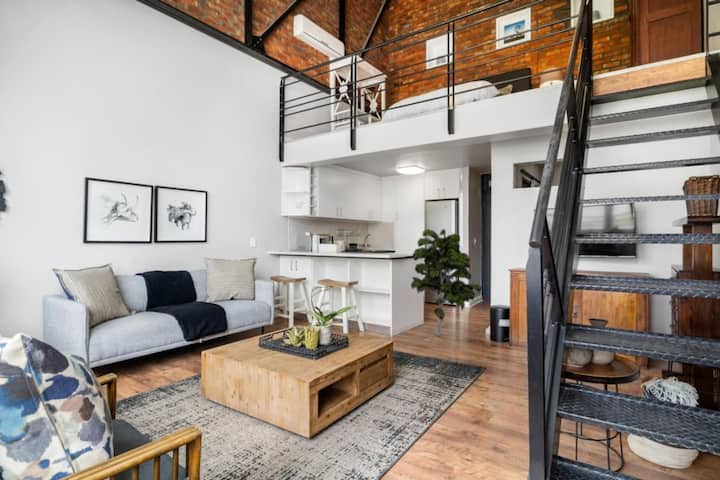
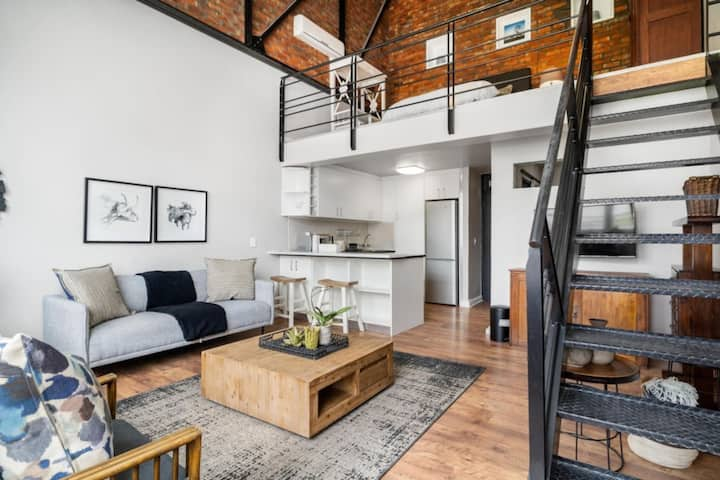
- indoor plant [410,228,483,337]
